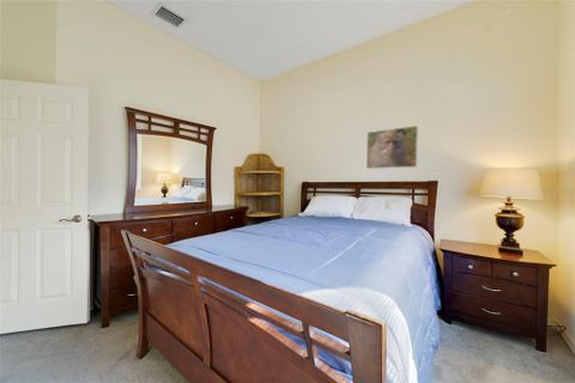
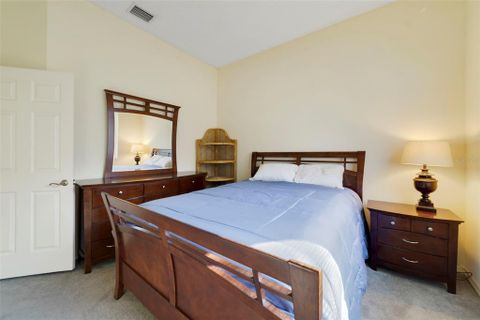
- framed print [365,124,419,170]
